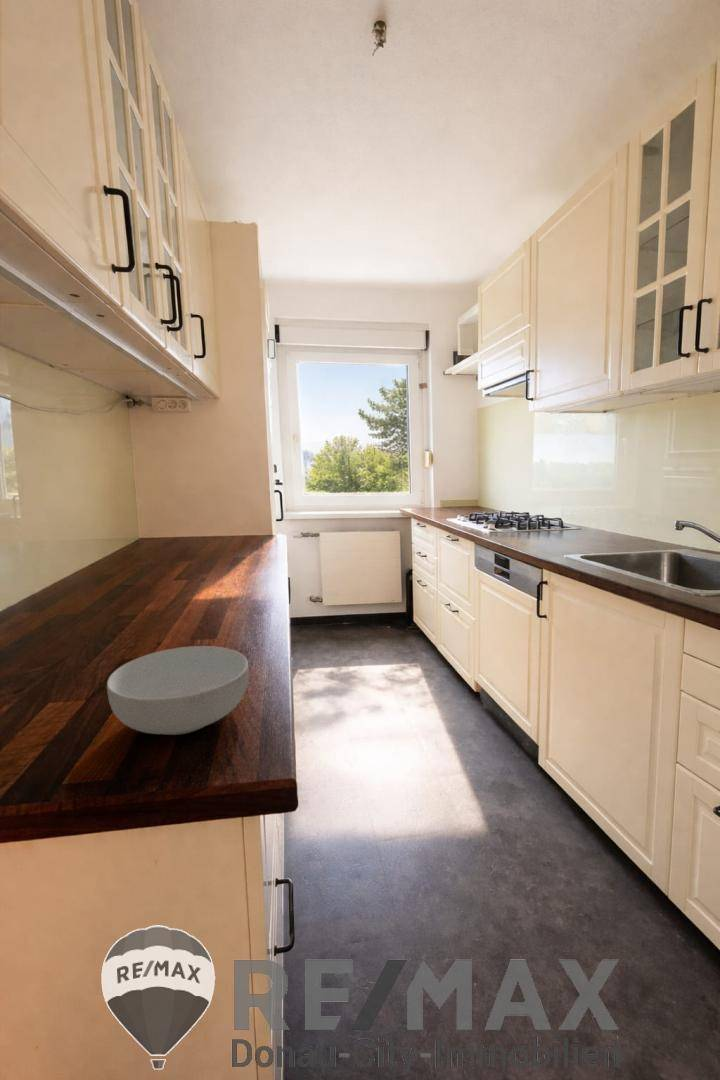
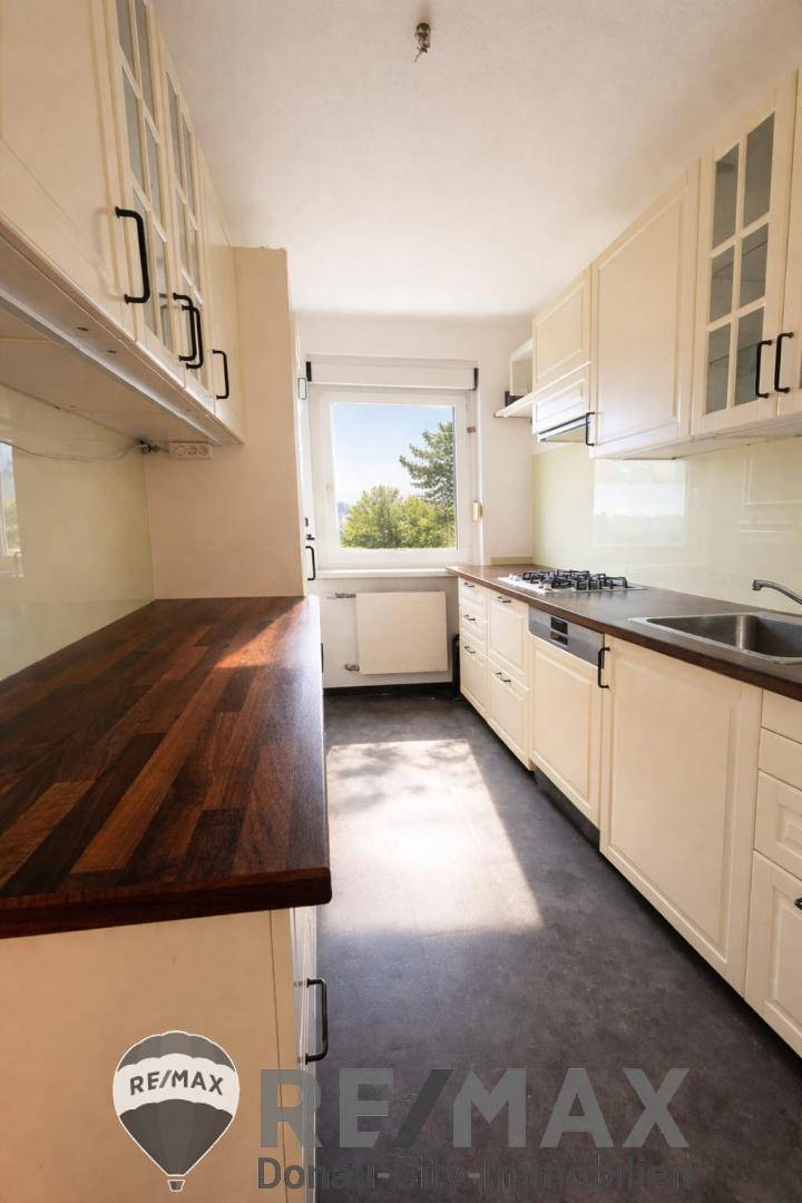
- cereal bowl [106,645,250,736]
